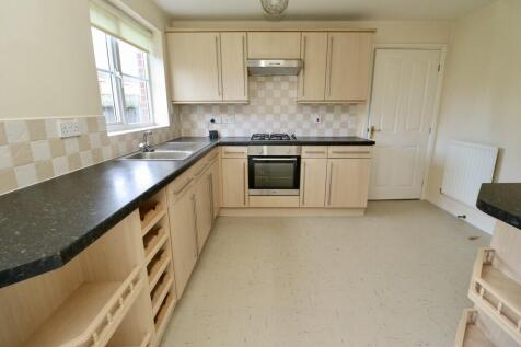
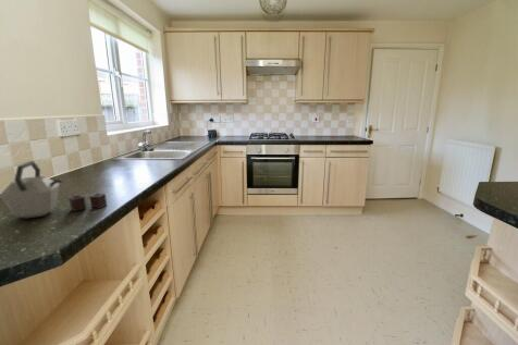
+ kettle [0,160,108,220]
